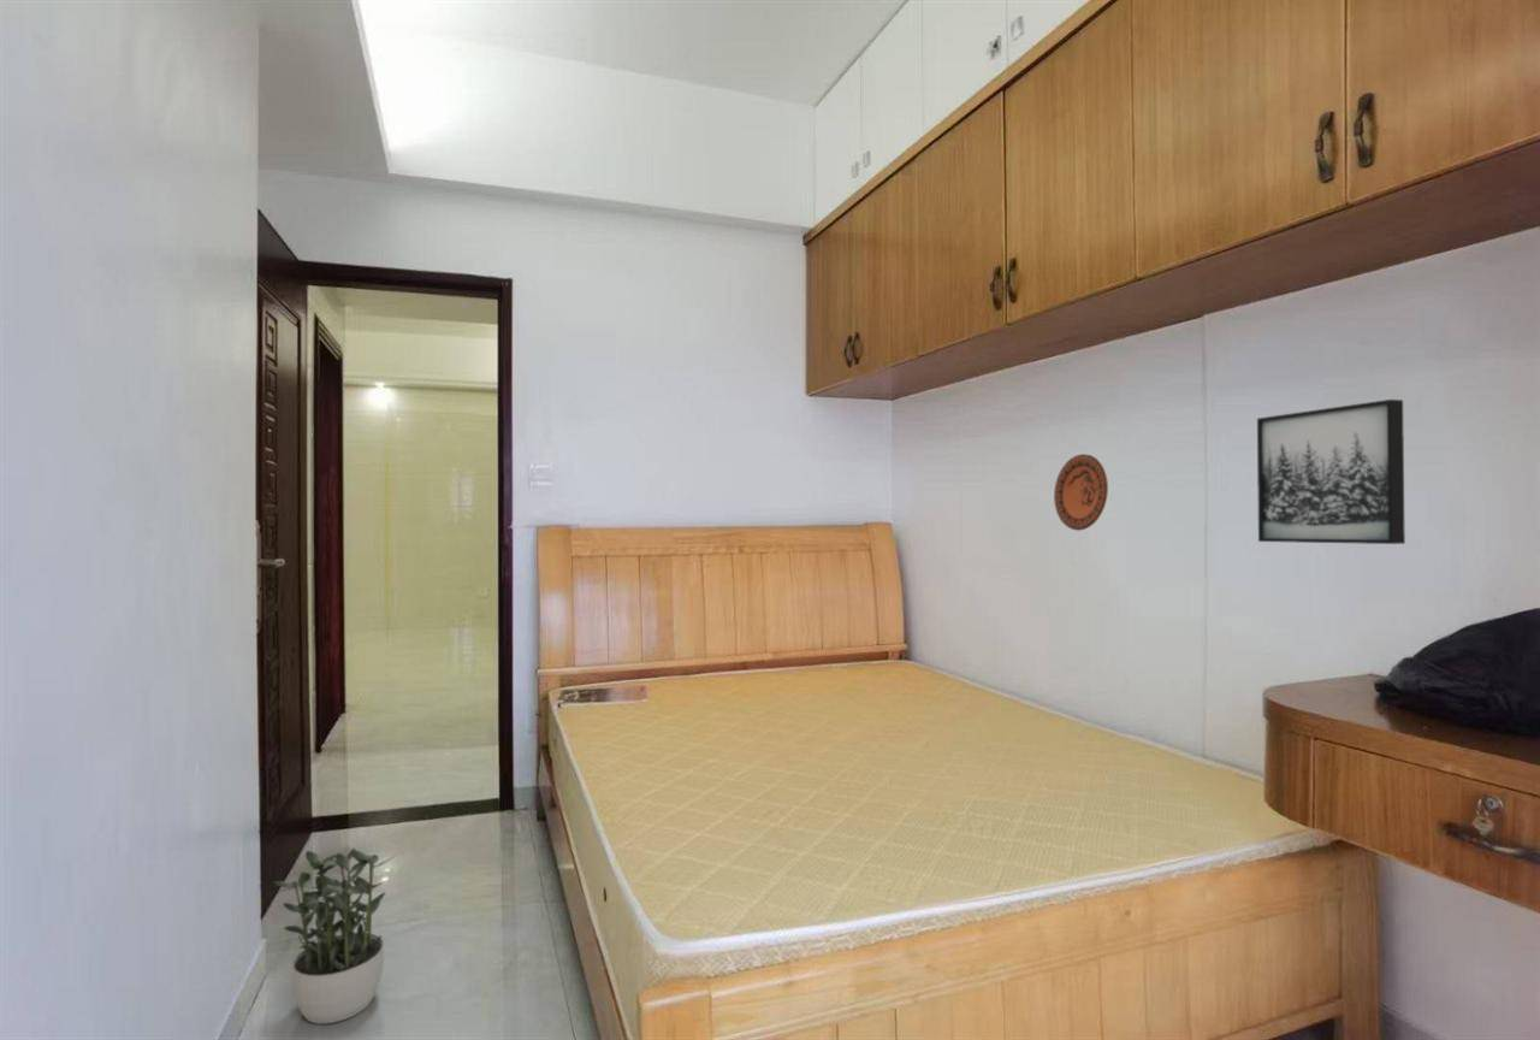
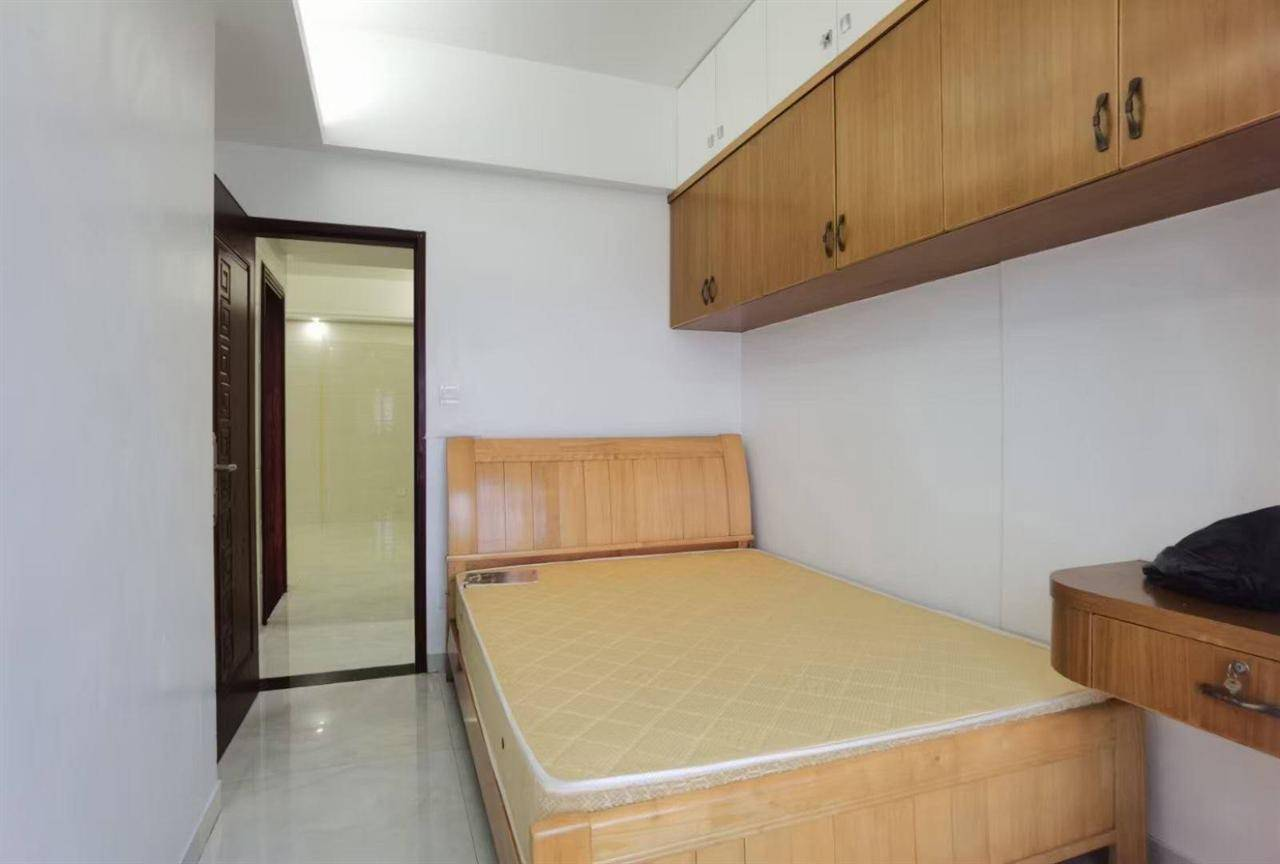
- potted plant [273,847,397,1024]
- wall art [1256,398,1406,545]
- decorative plate [1053,453,1109,532]
